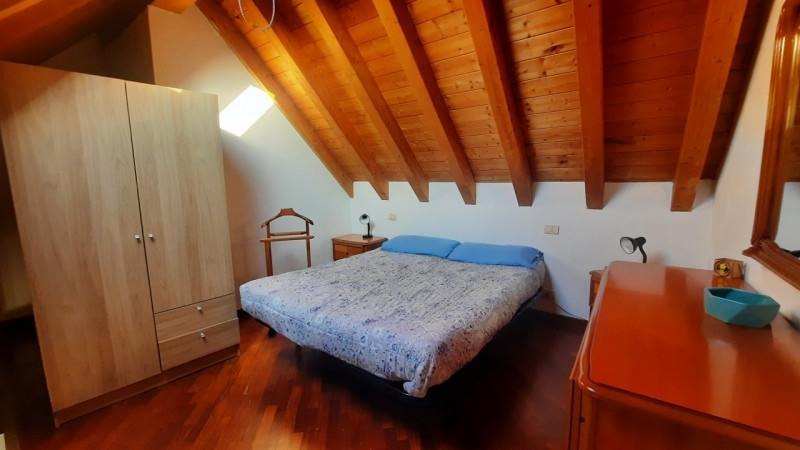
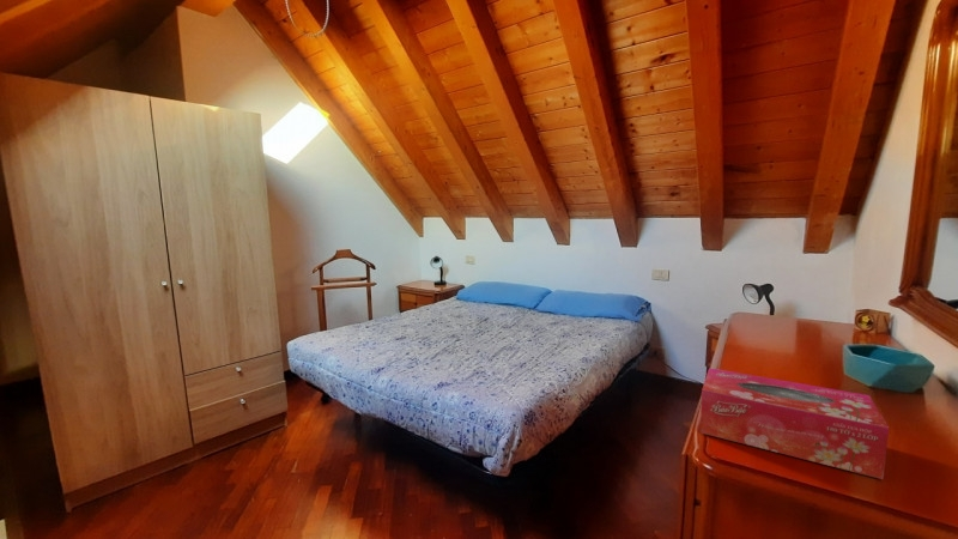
+ tissue box [698,367,890,480]
